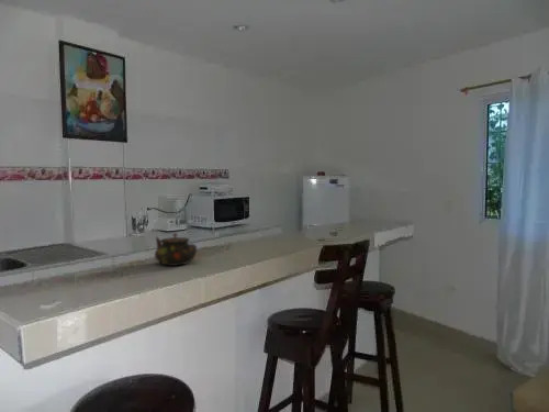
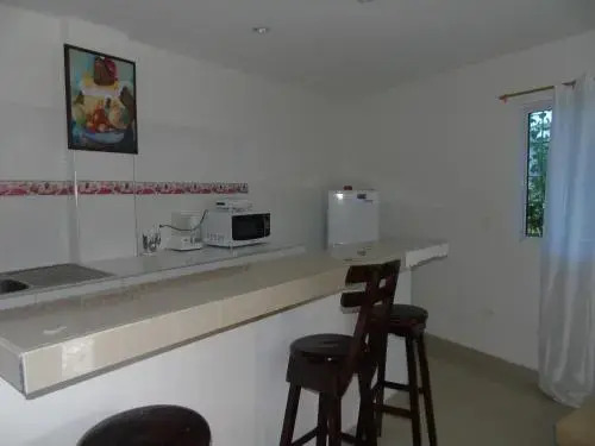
- teapot [154,232,198,267]
